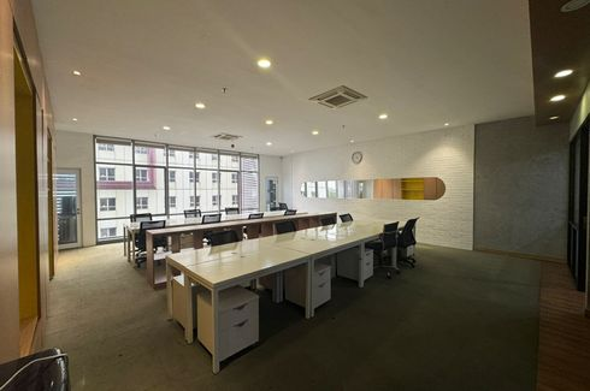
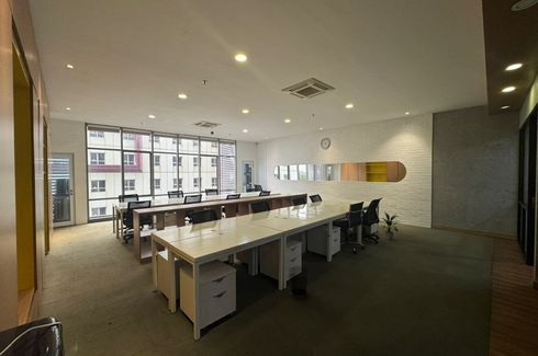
+ waste bin [287,266,311,299]
+ indoor plant [380,211,400,241]
